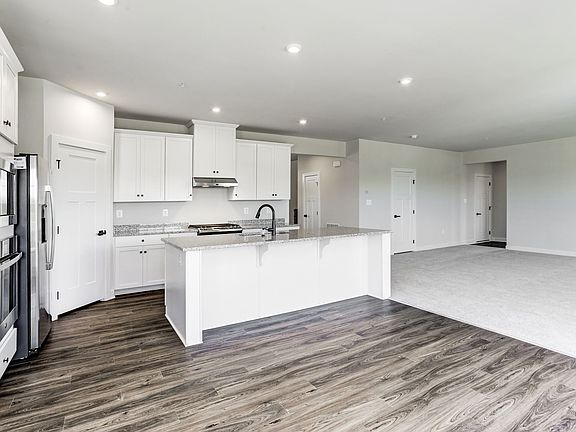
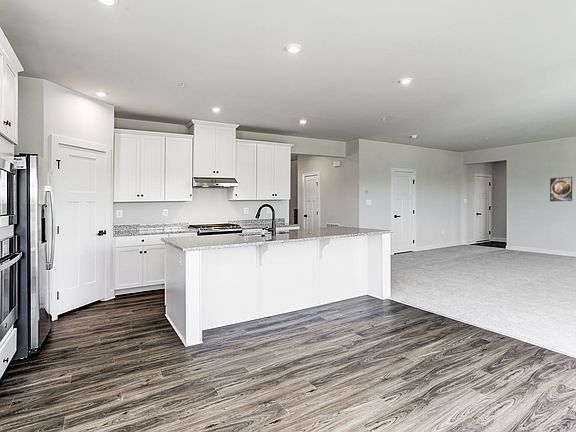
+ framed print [549,176,573,202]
